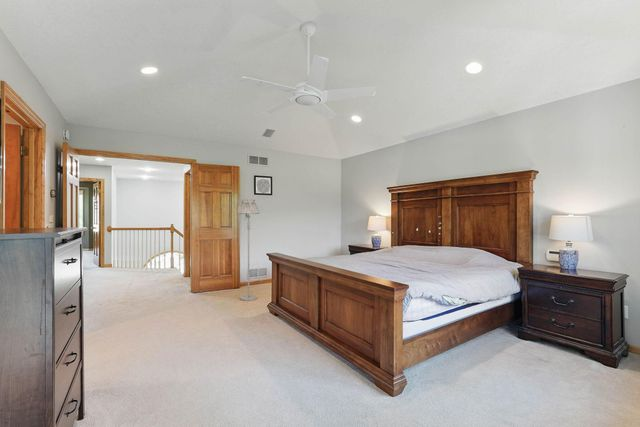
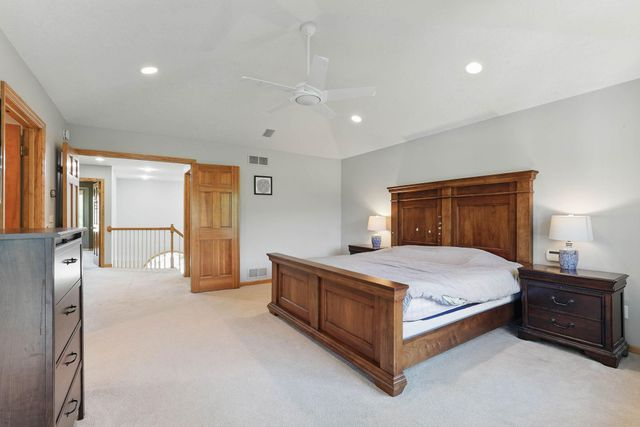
- floor lamp [236,199,260,302]
